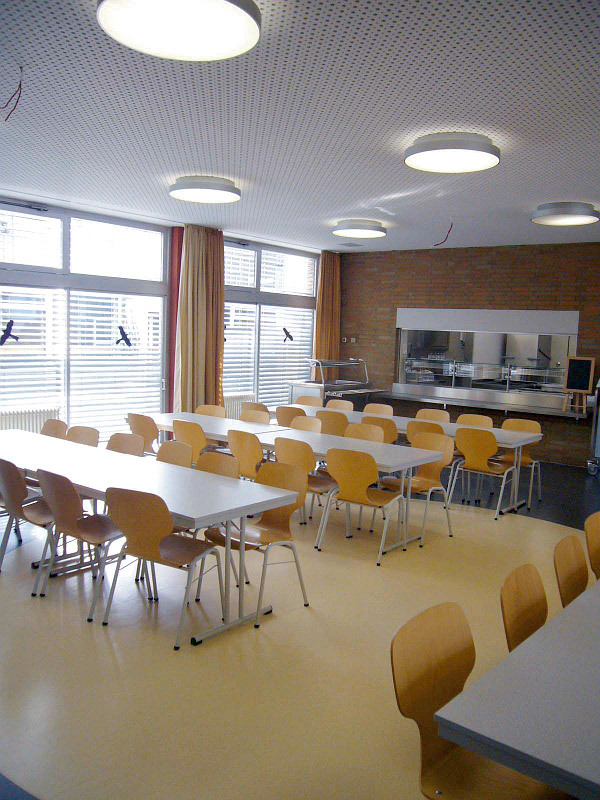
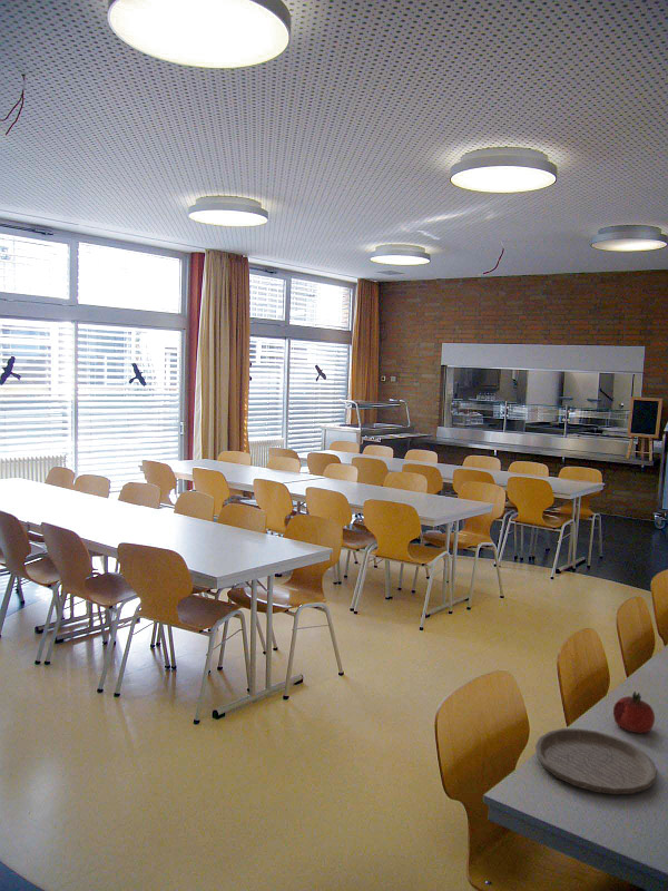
+ fruit [612,691,656,734]
+ plate [534,727,658,795]
